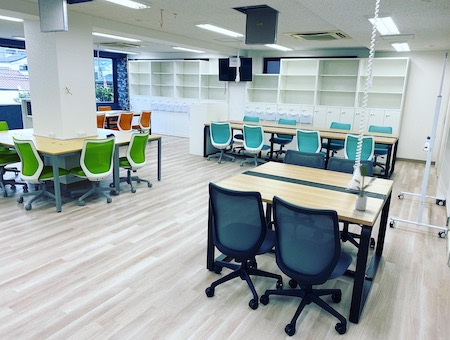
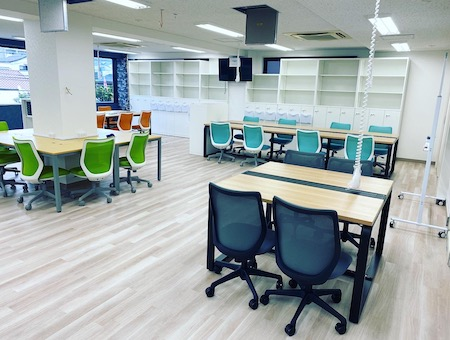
- potted plant [351,165,379,211]
